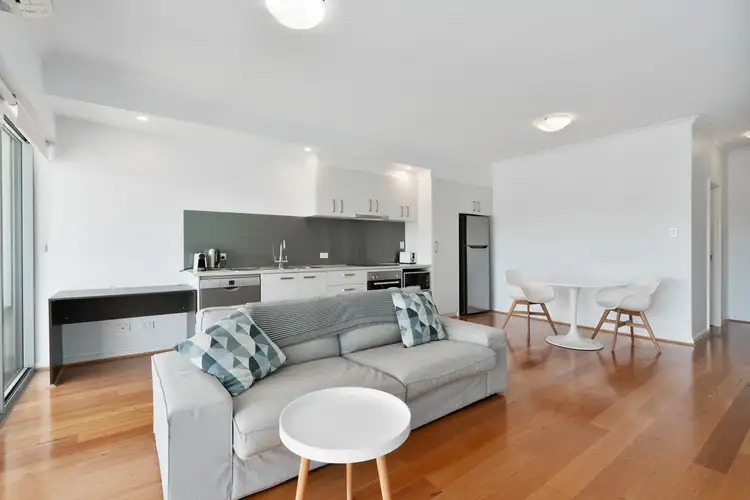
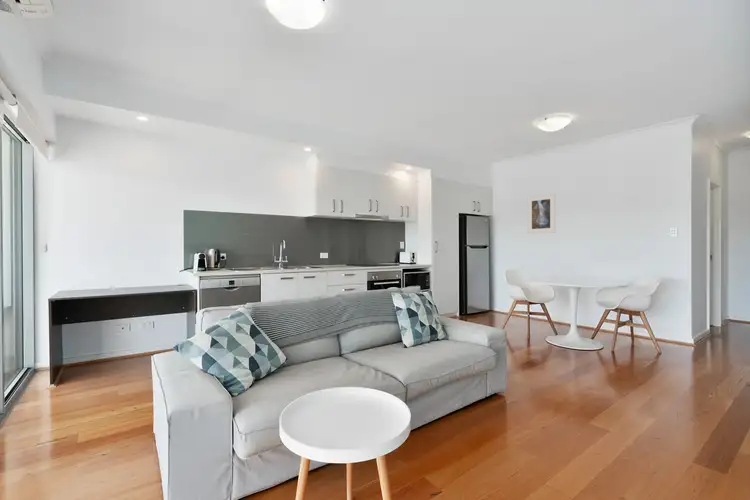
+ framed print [526,193,556,235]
